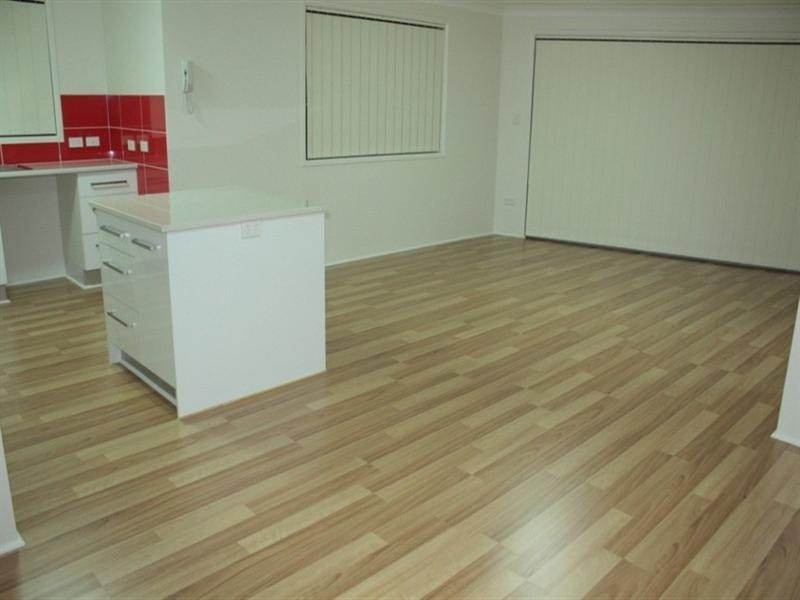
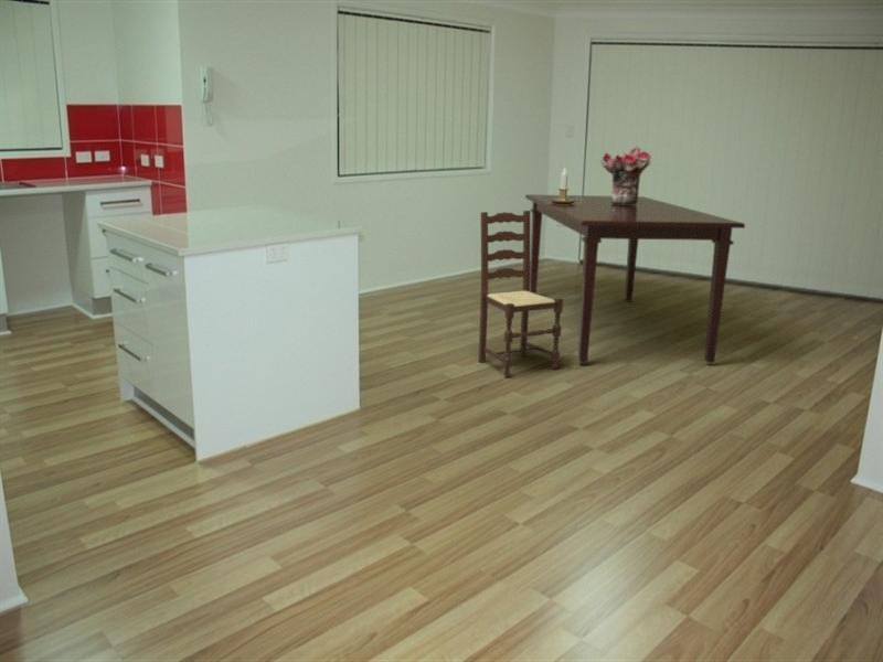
+ candlestick [550,167,583,204]
+ dining chair [478,210,564,377]
+ bouquet [599,145,652,205]
+ dining table [524,193,746,363]
